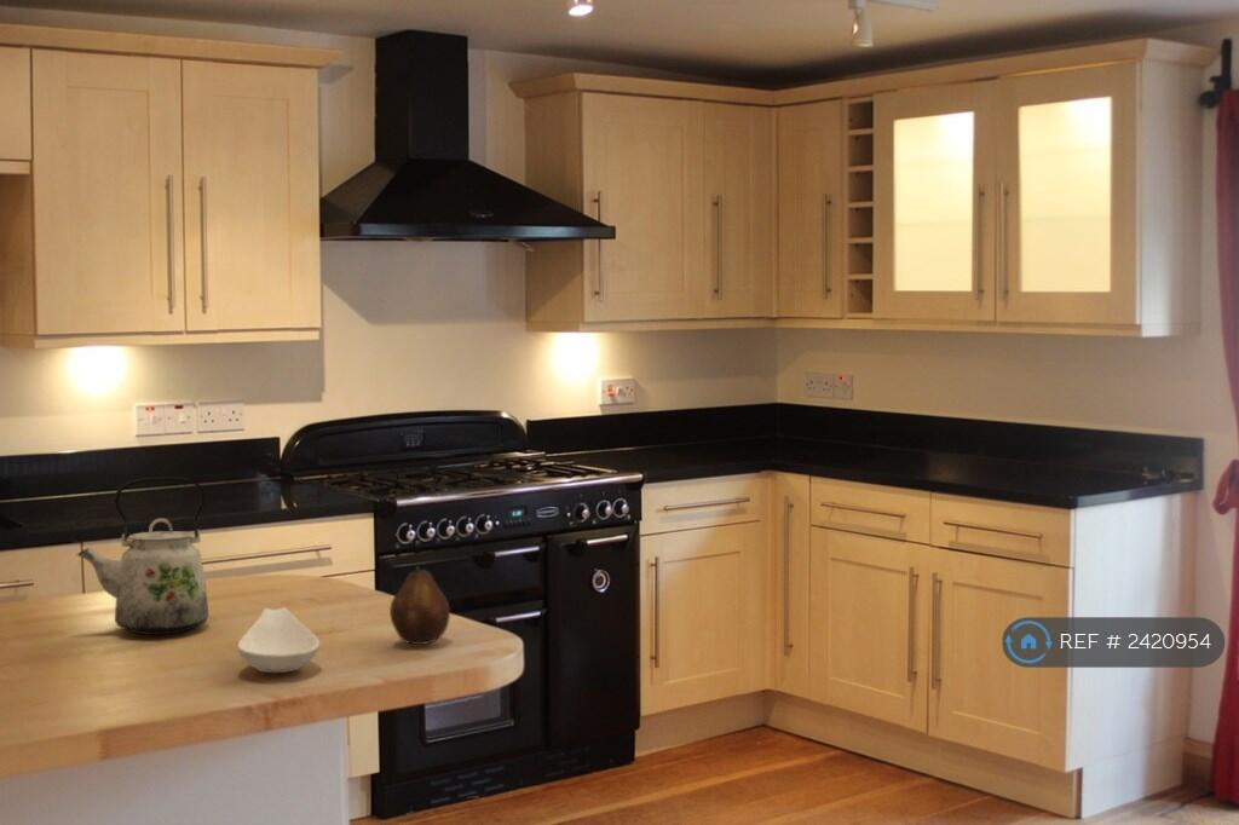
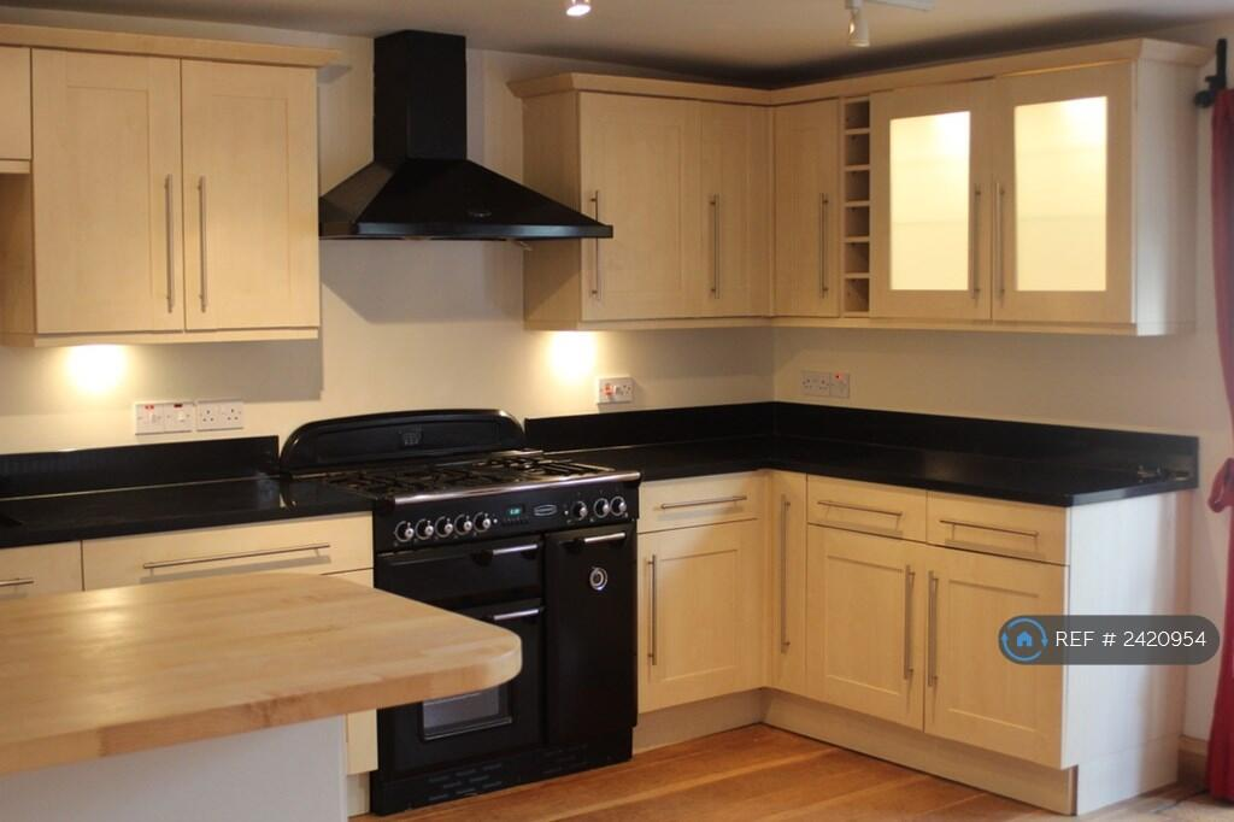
- fruit [388,565,451,646]
- kettle [76,475,209,635]
- spoon rest [236,606,321,674]
